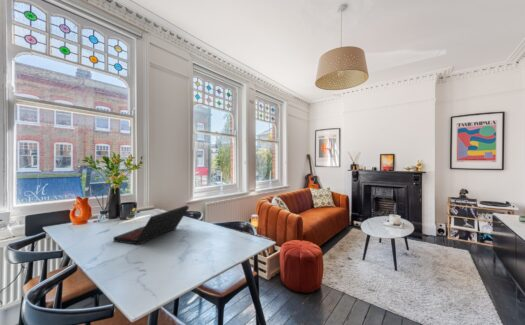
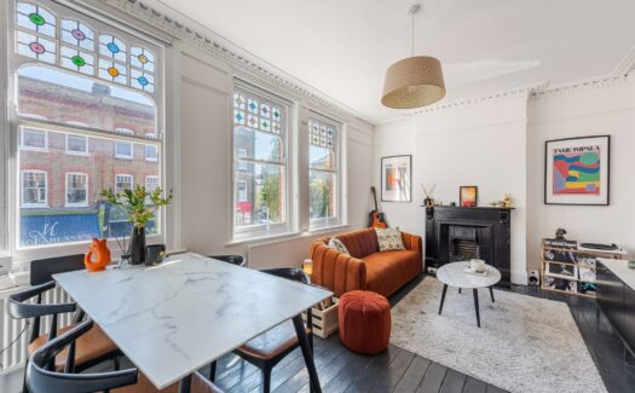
- laptop [113,204,190,246]
